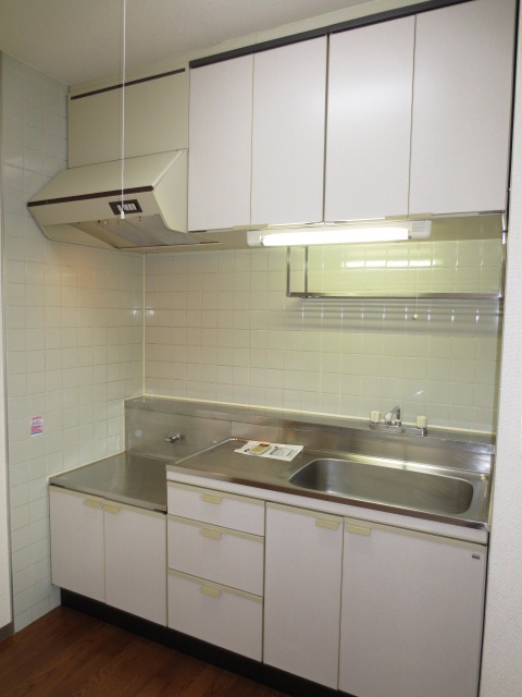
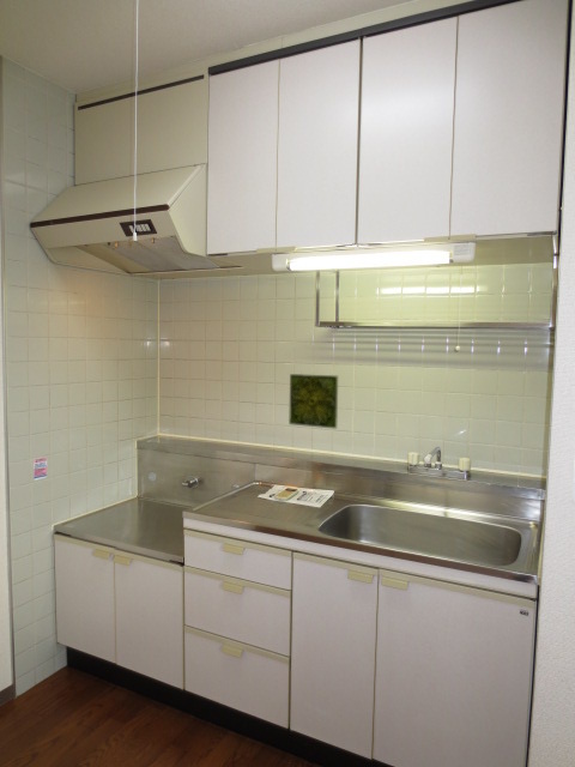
+ decorative tile [288,373,339,430]
